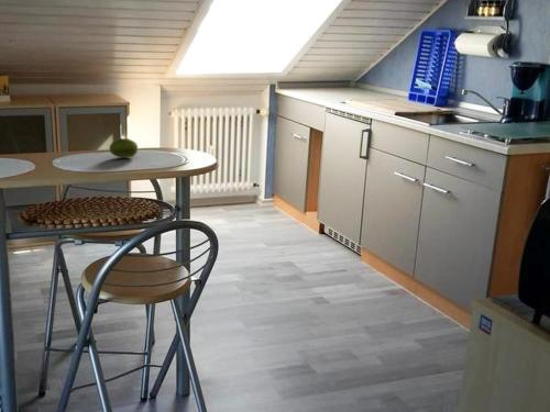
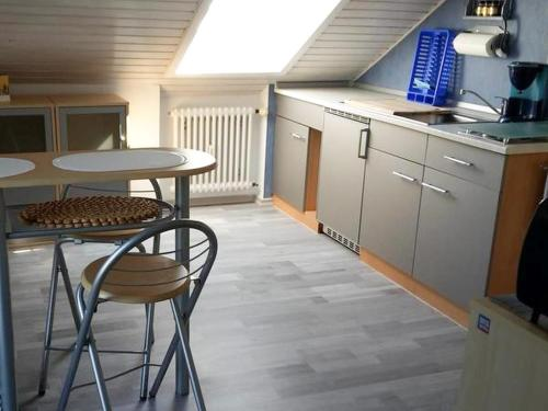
- fruit [109,137,139,158]
